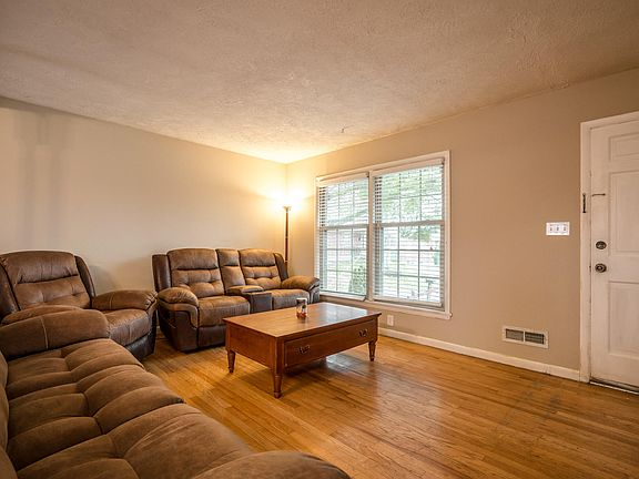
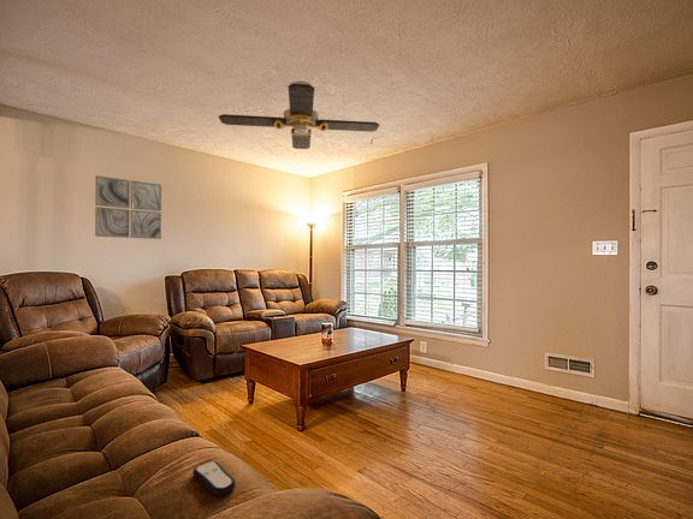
+ wall art [94,174,162,240]
+ ceiling fan [218,80,380,150]
+ remote control [192,460,237,496]
